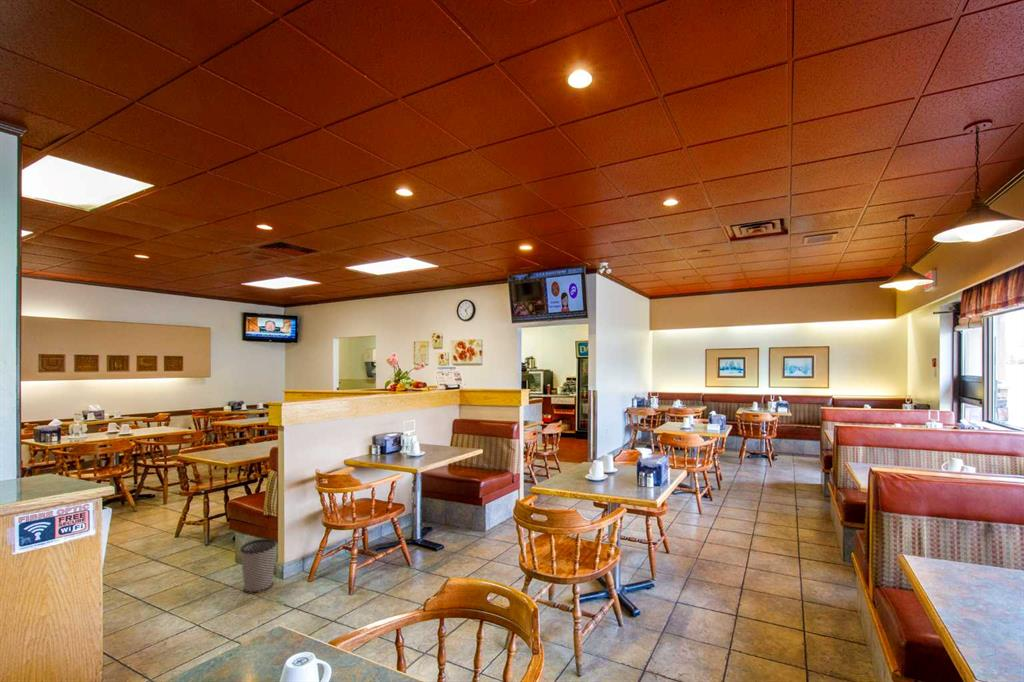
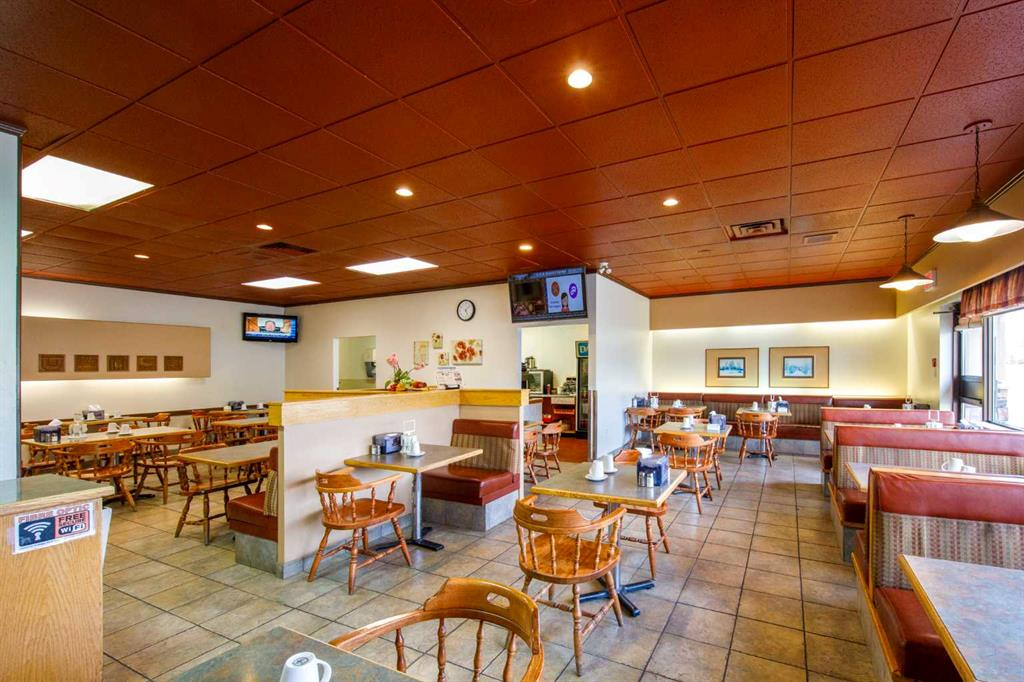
- wastebasket [239,538,277,595]
